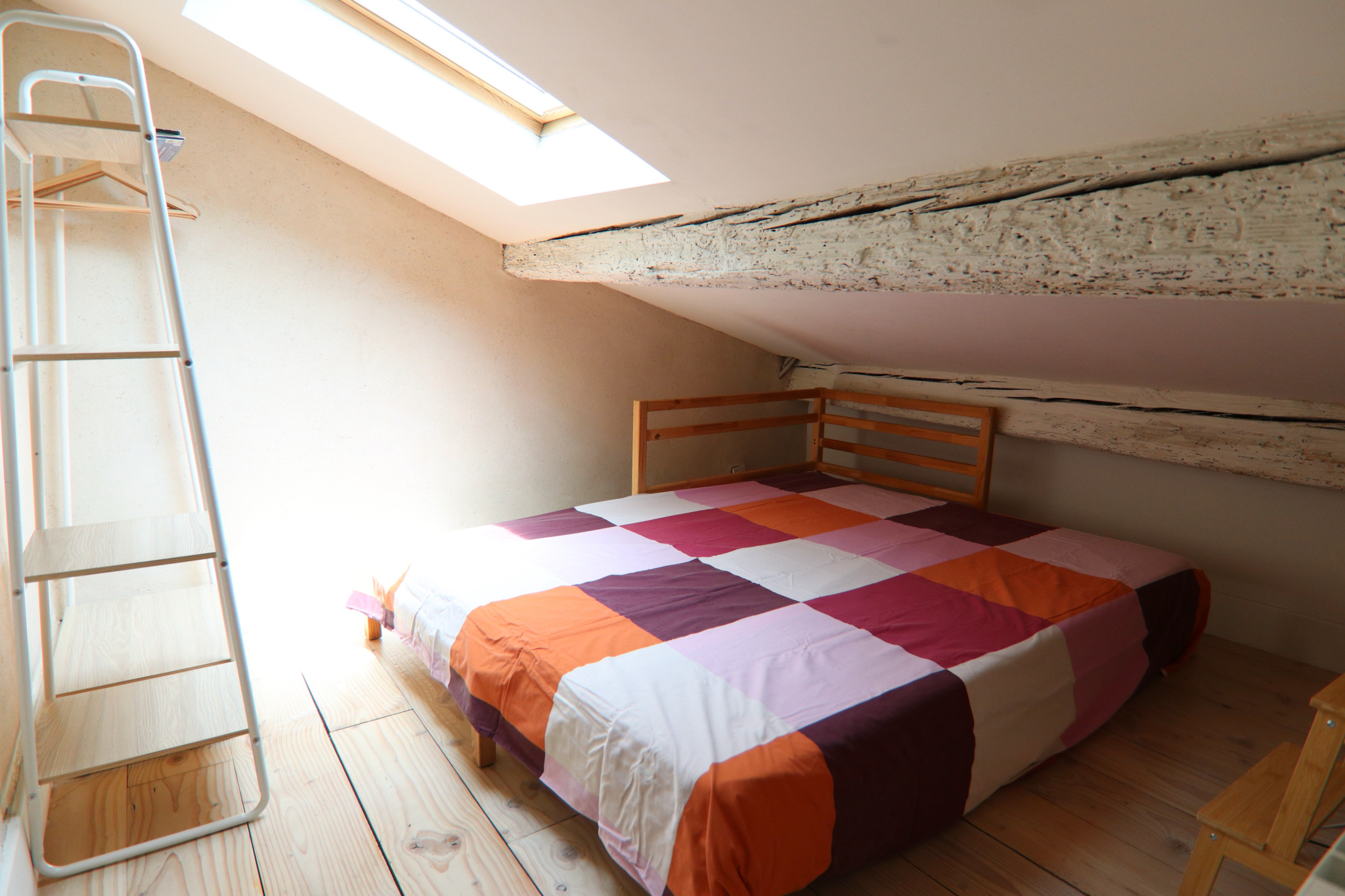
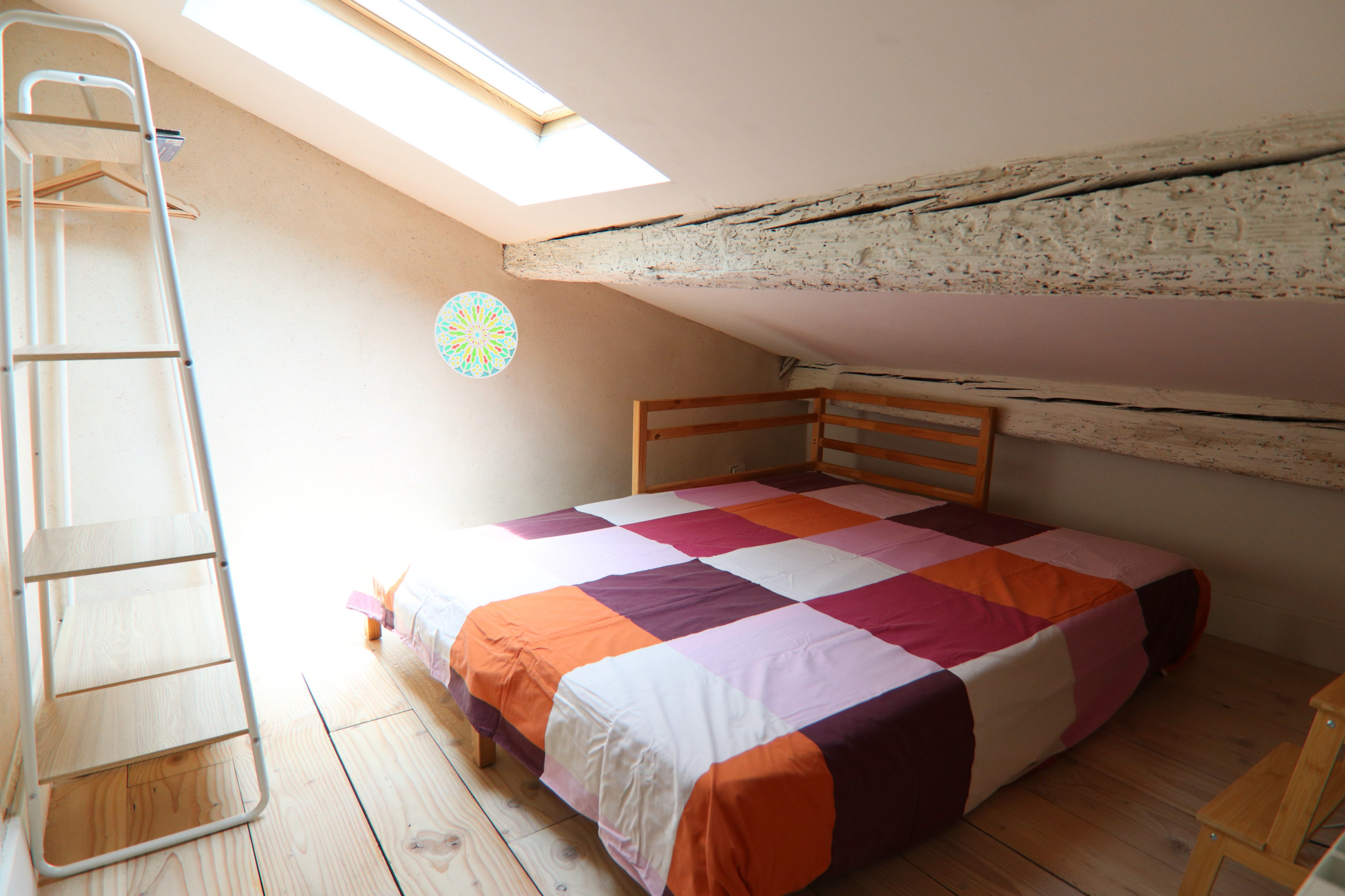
+ decorative plate [433,291,518,379]
